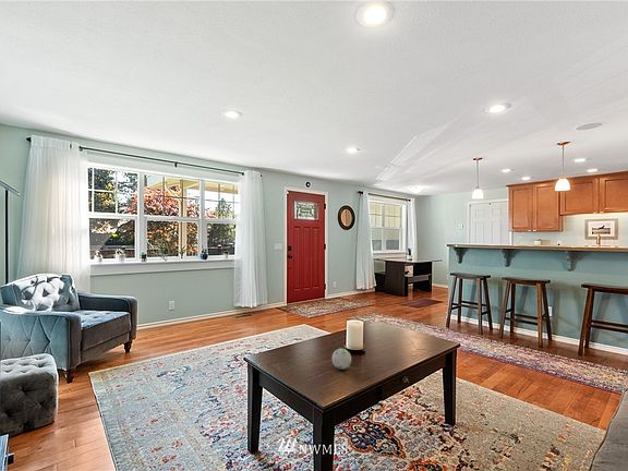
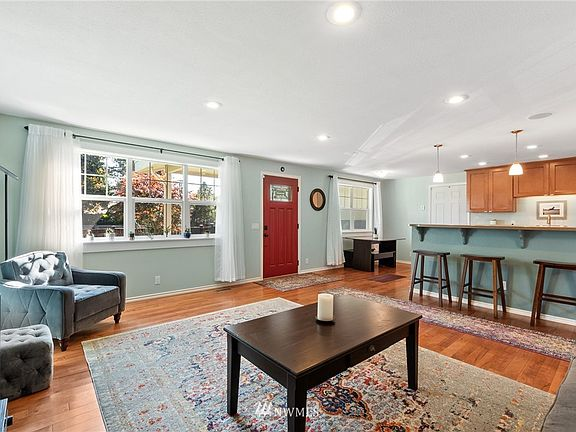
- decorative ball [331,348,352,370]
